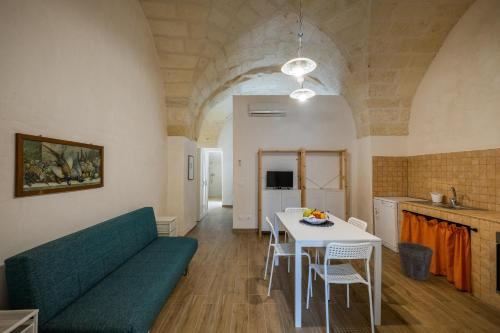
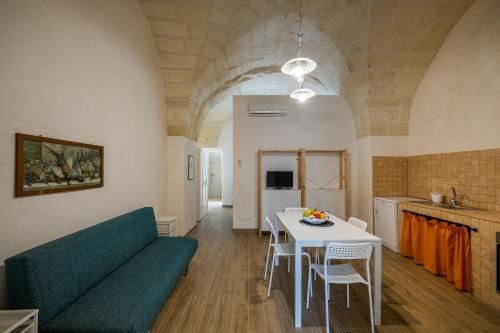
- waste bin [396,241,434,281]
